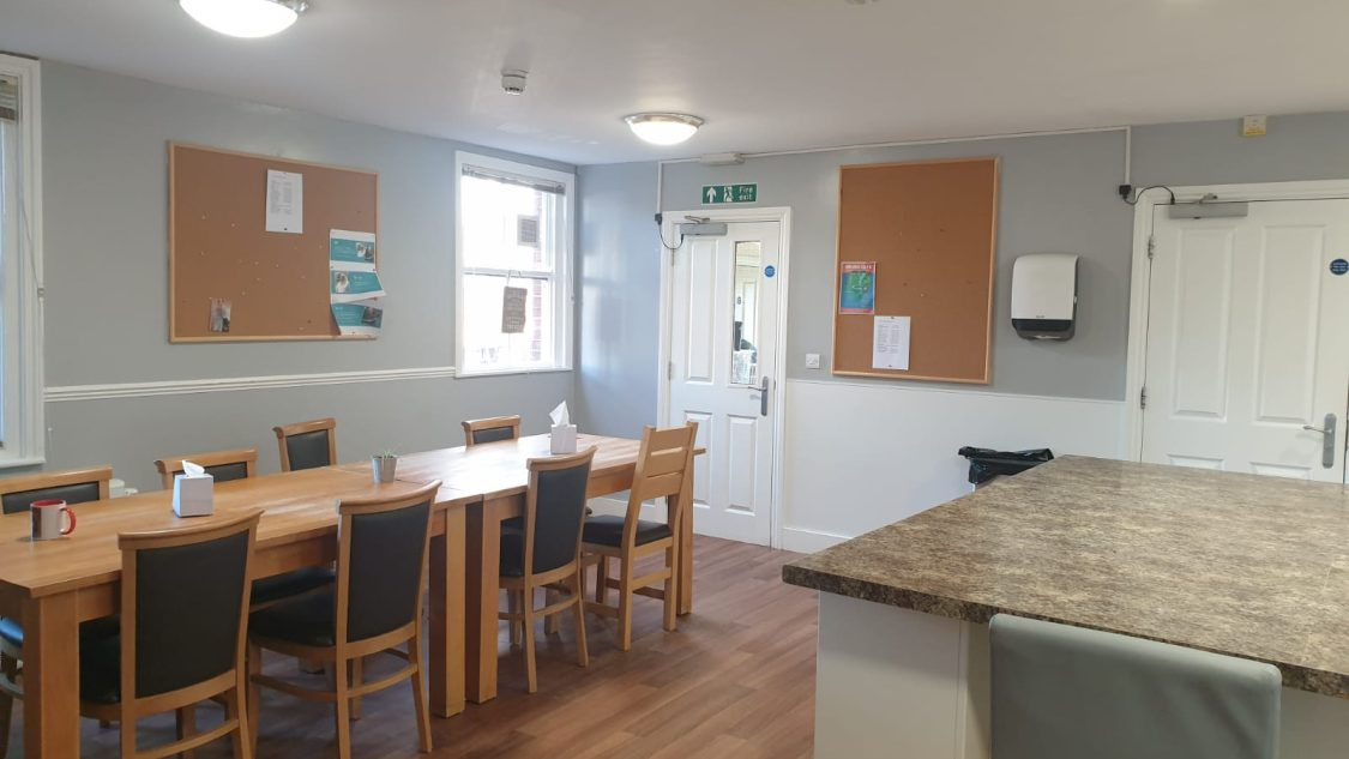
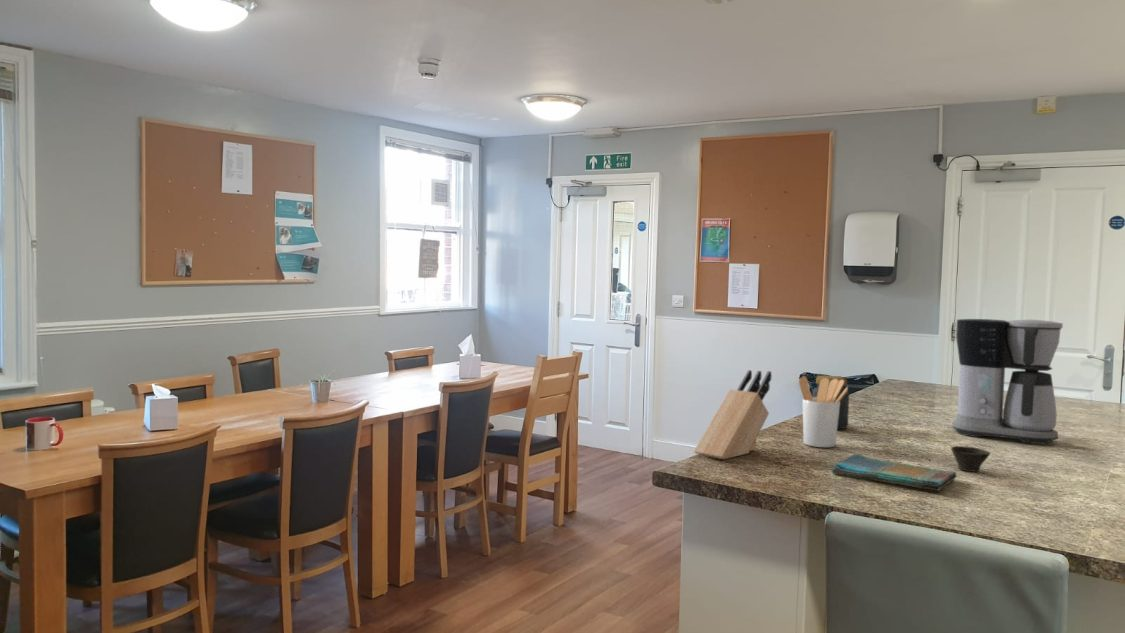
+ cup [950,445,991,472]
+ jar [812,375,850,430]
+ coffee maker [951,318,1064,445]
+ dish towel [830,453,958,491]
+ utensil holder [798,375,849,448]
+ knife block [693,369,773,460]
